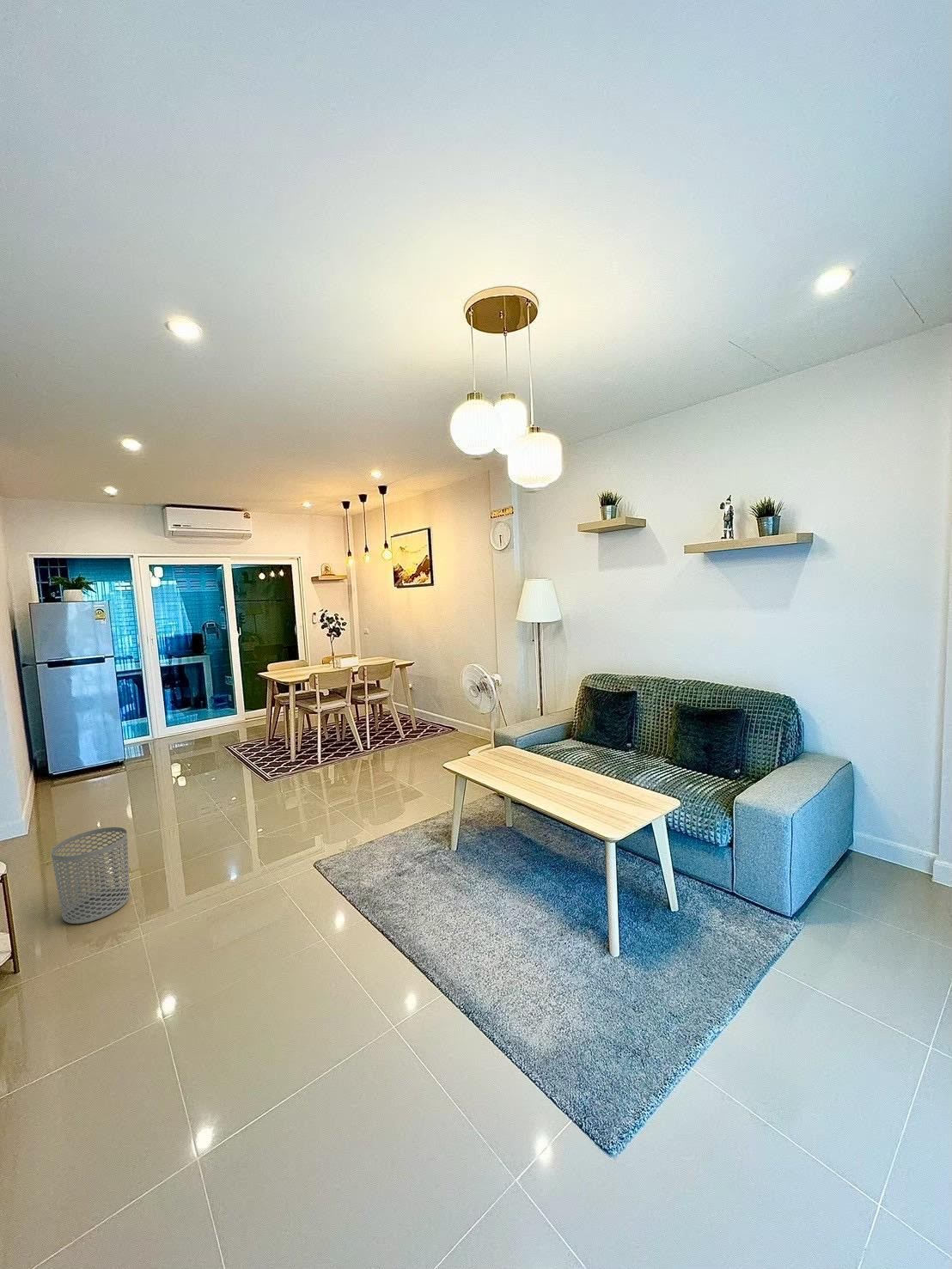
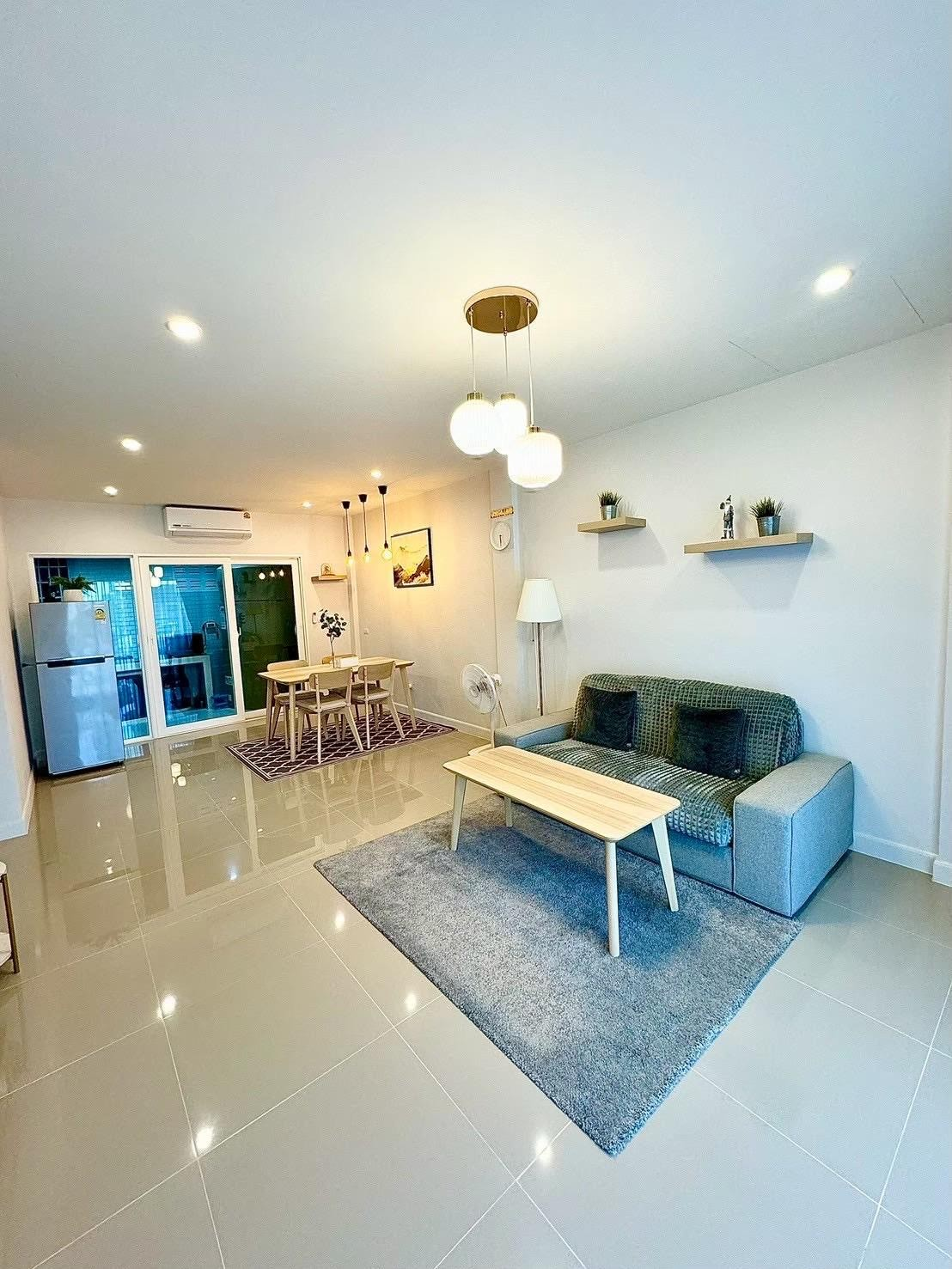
- waste bin [51,827,131,924]
